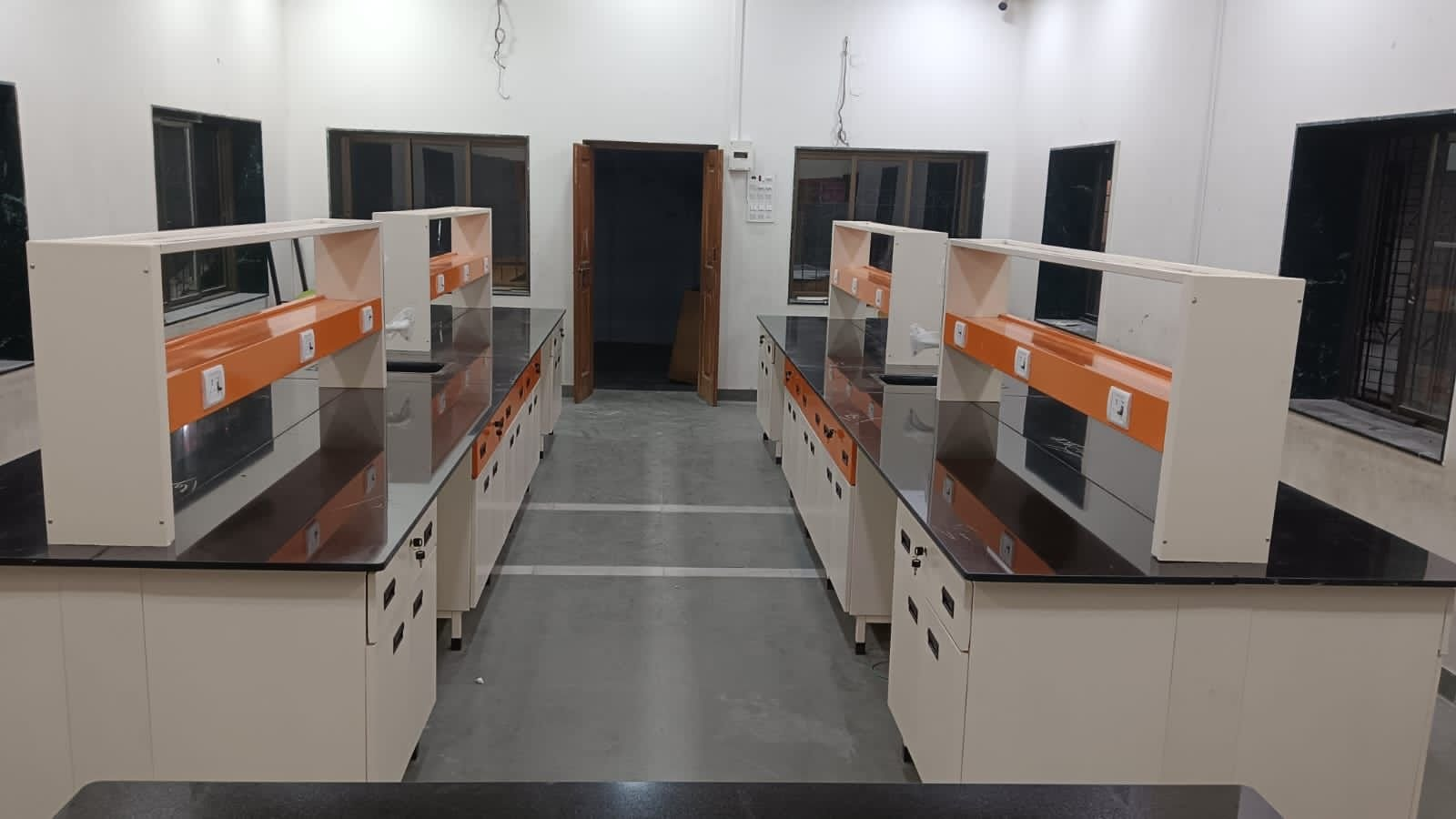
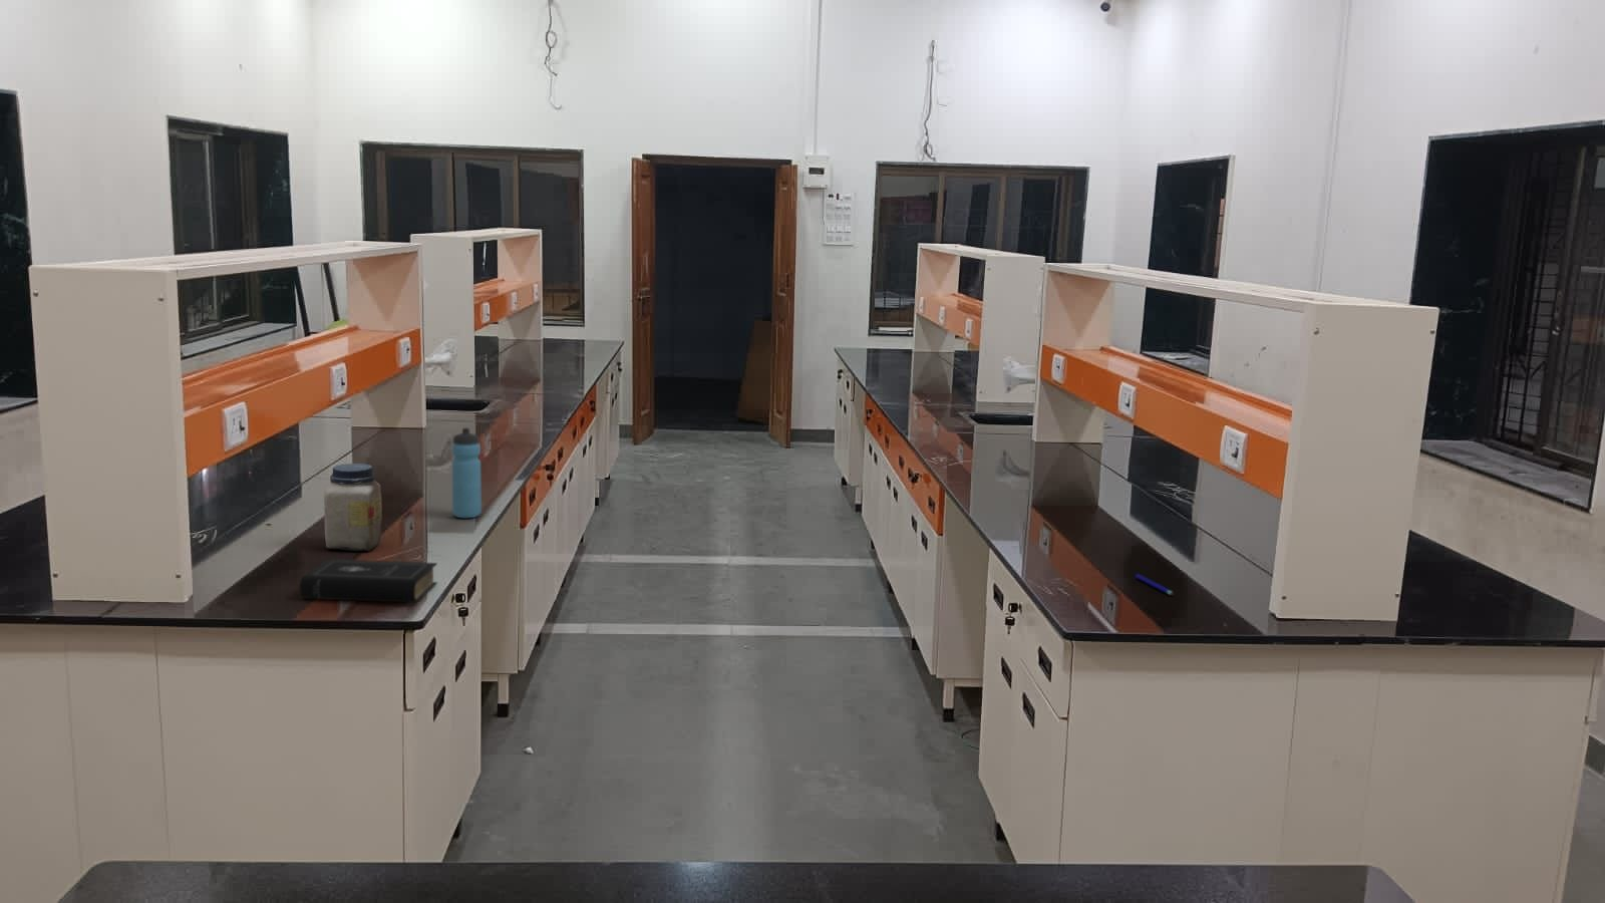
+ jar [323,463,384,552]
+ pen [1134,573,1175,596]
+ book [299,558,439,604]
+ water bottle [452,427,483,518]
